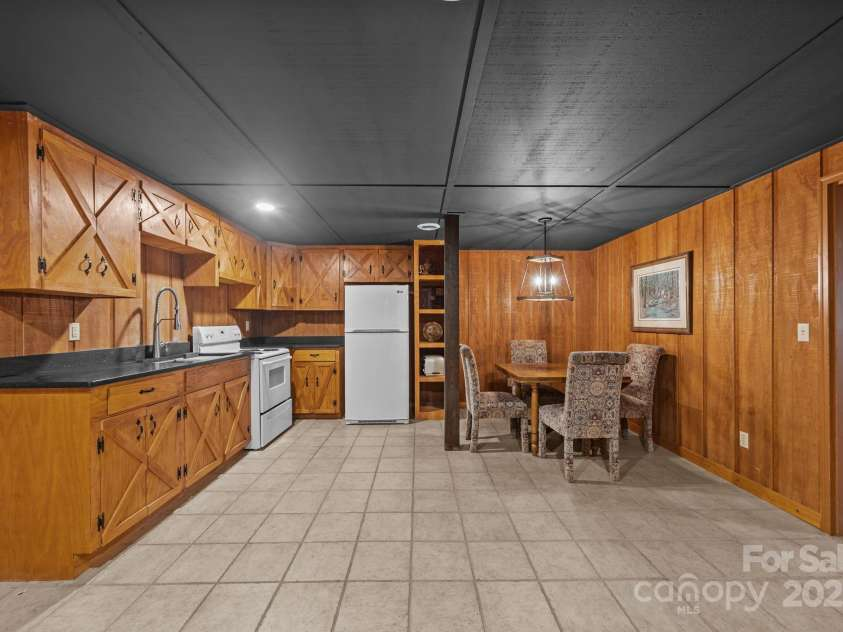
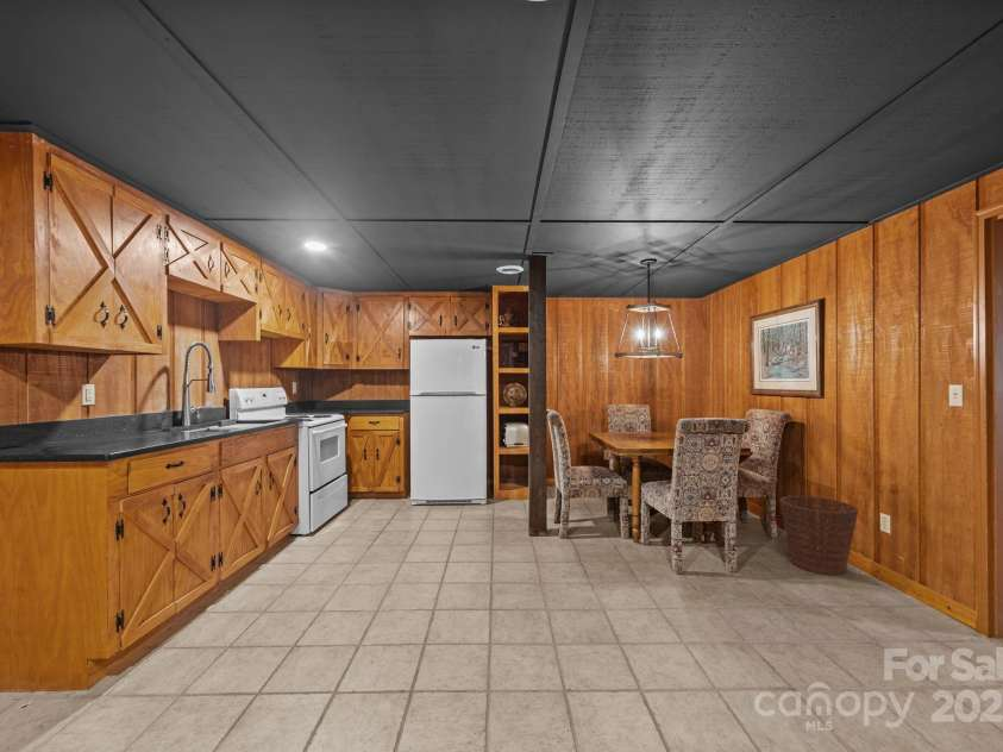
+ basket [778,495,859,576]
